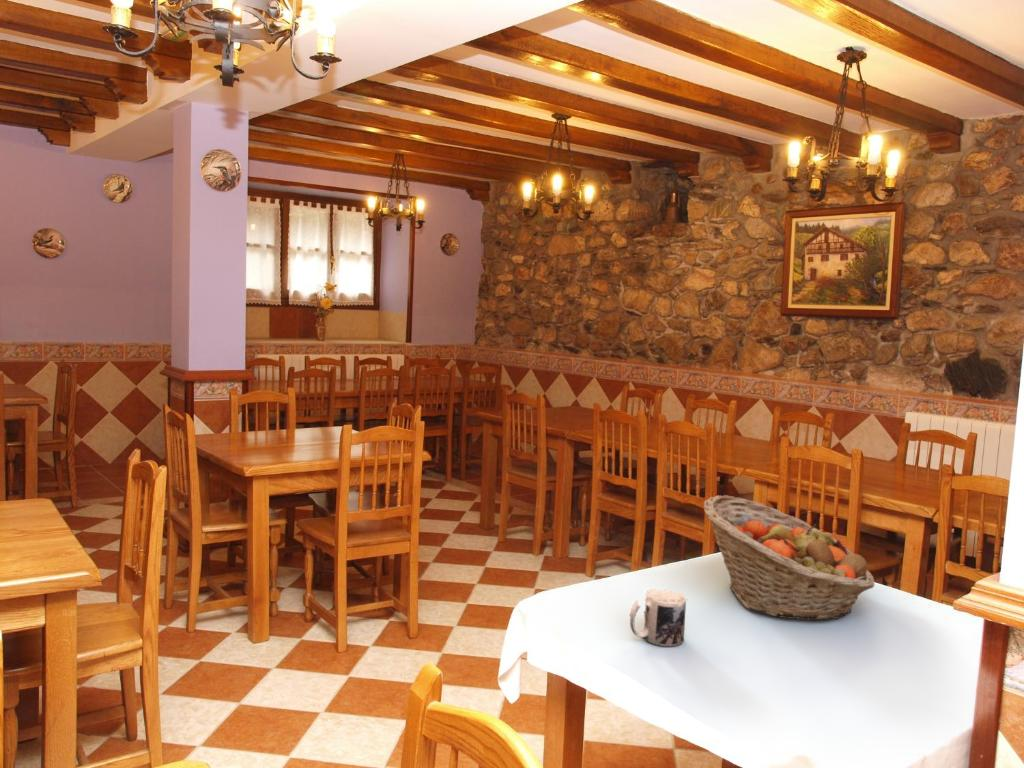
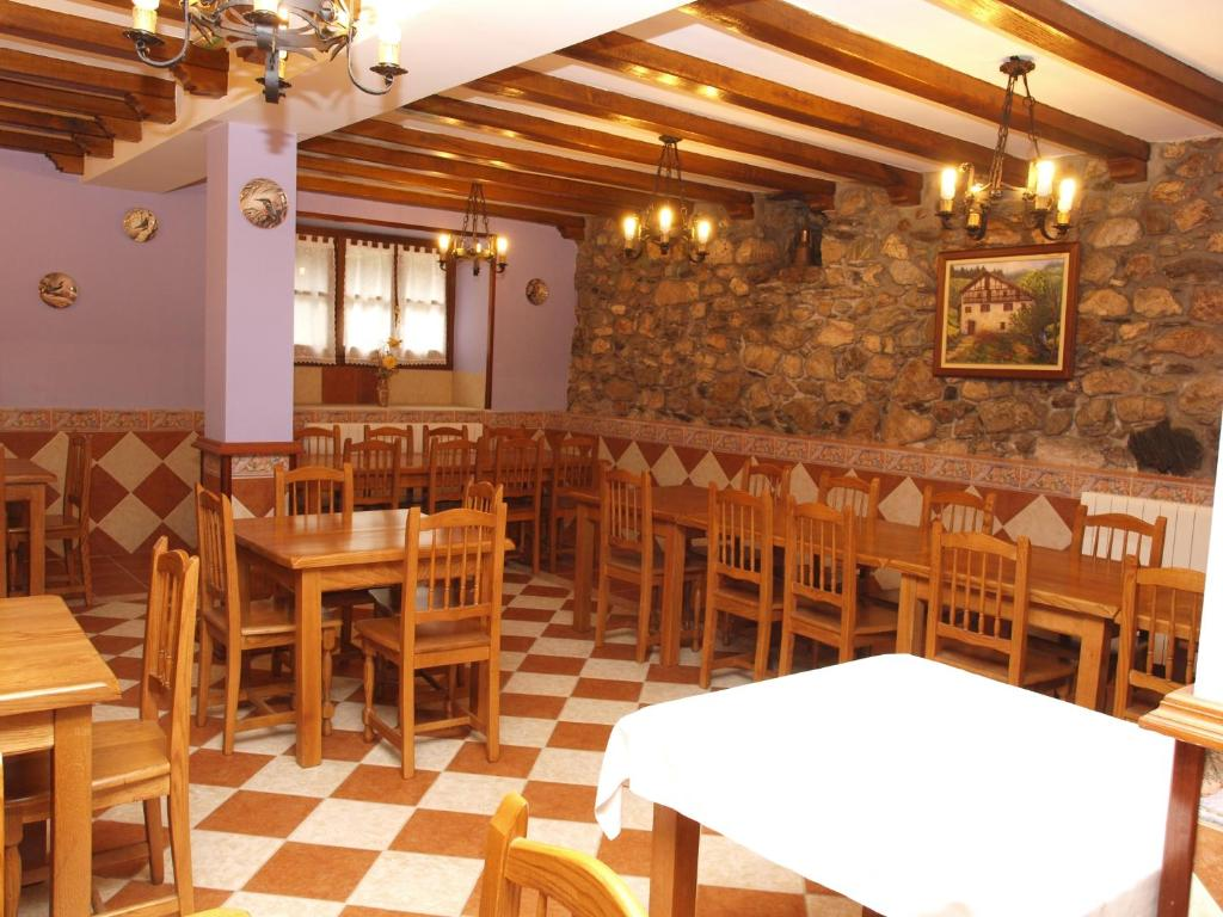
- mug [629,587,689,647]
- fruit basket [702,494,876,621]
